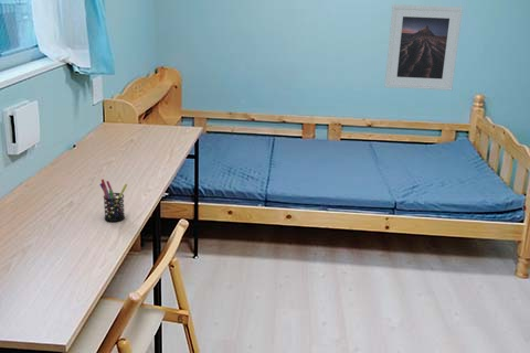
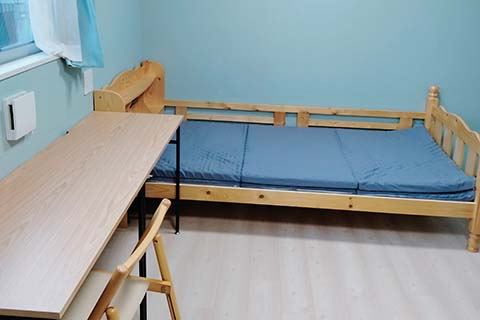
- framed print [384,3,464,92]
- pen holder [99,178,128,223]
